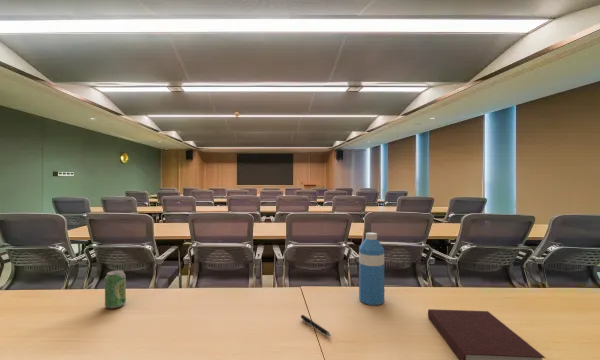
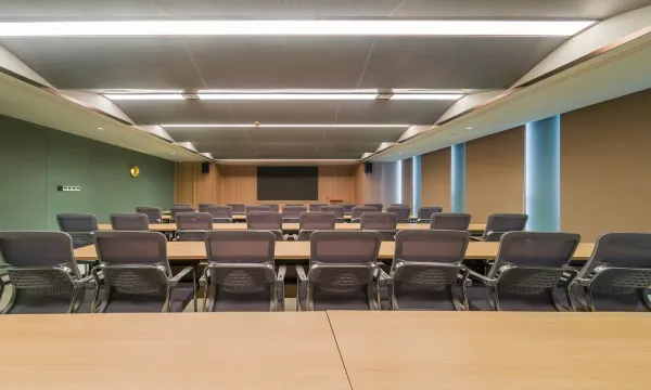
- water bottle [358,232,385,306]
- pen [300,314,332,337]
- notebook [427,308,546,360]
- beverage can [104,269,127,309]
